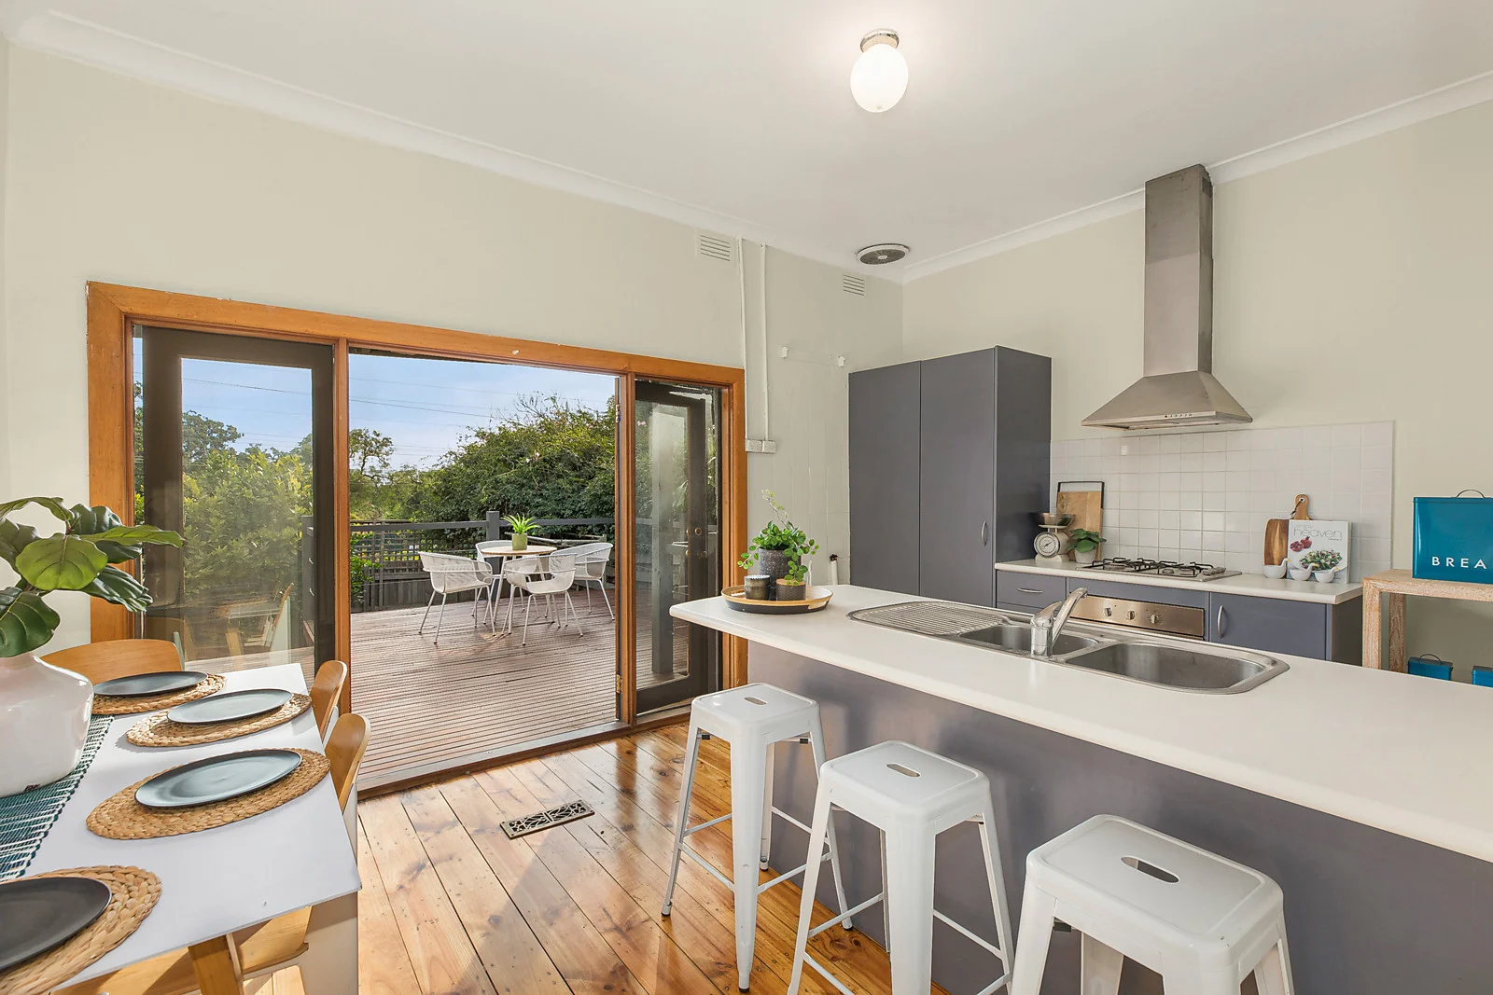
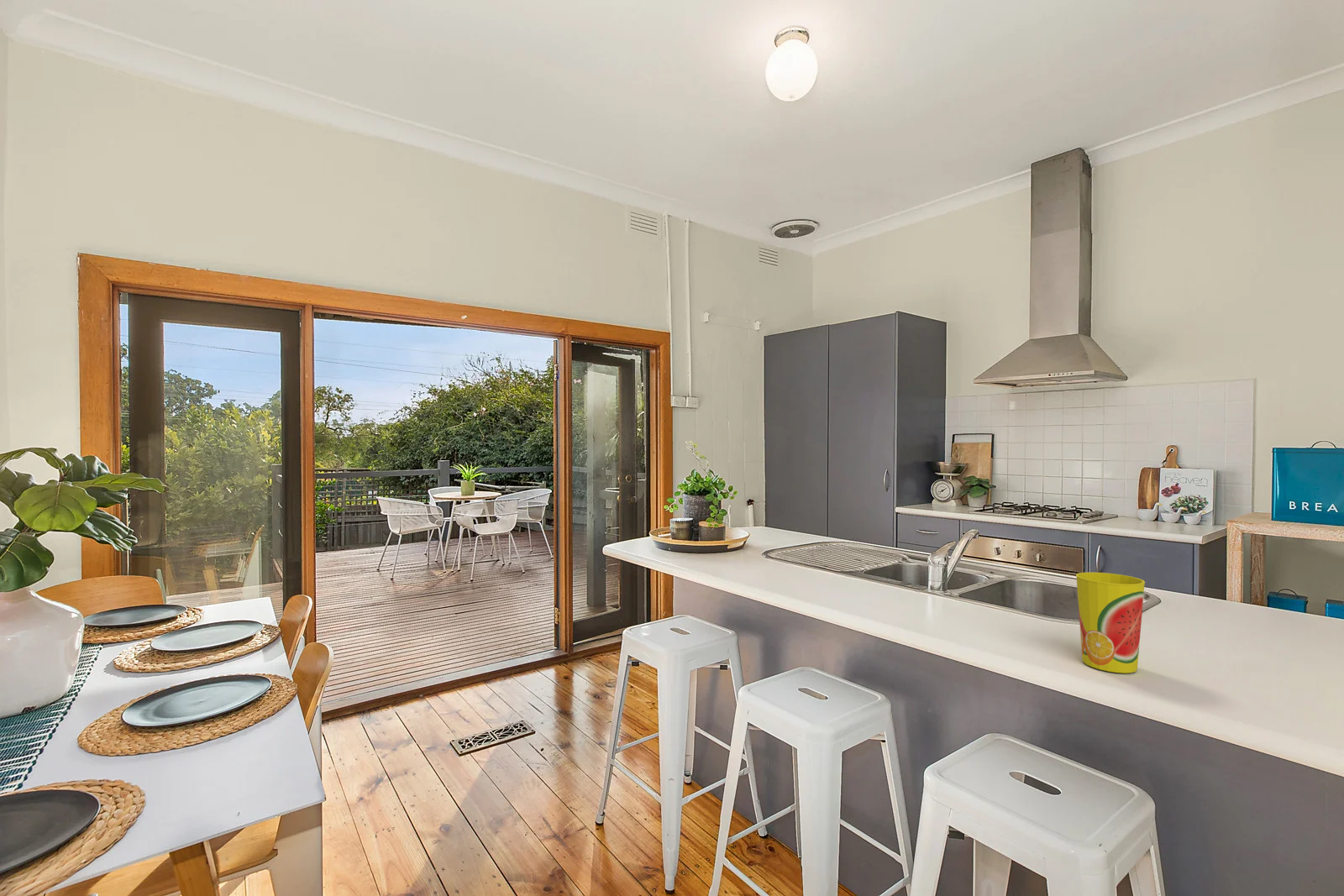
+ cup [1075,572,1146,674]
